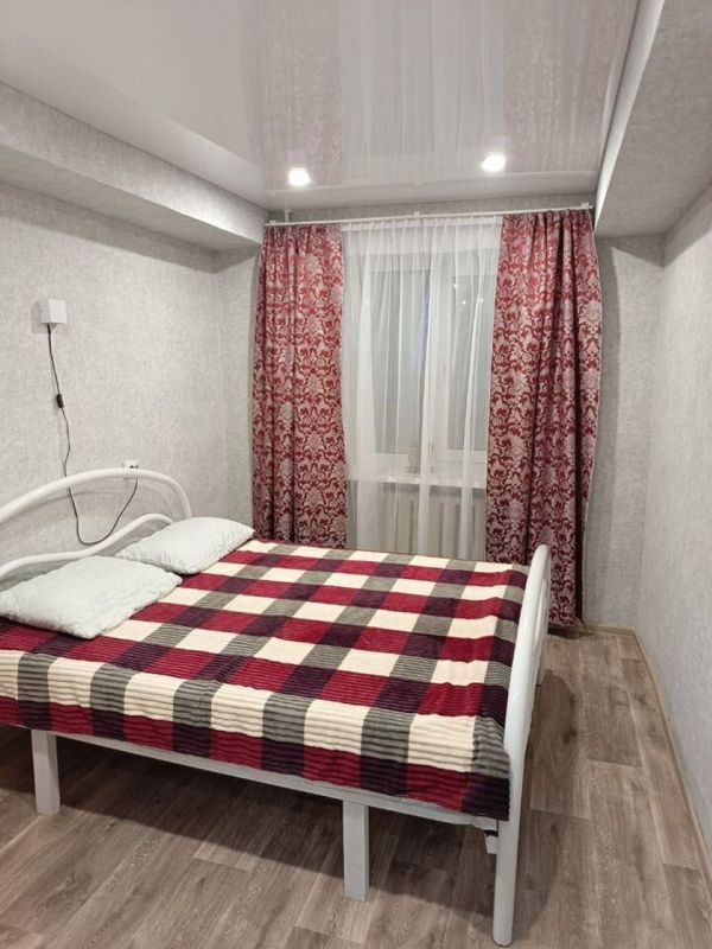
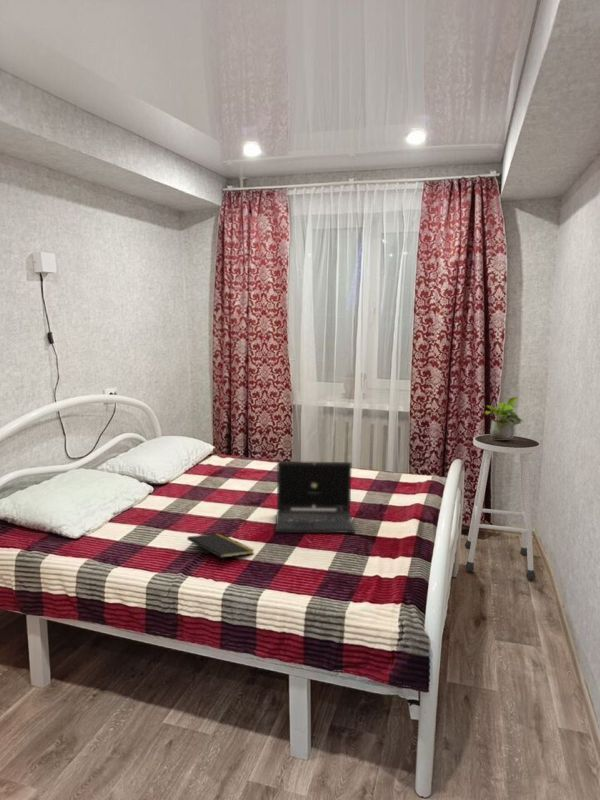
+ stool [464,433,542,580]
+ notepad [186,533,255,567]
+ potted plant [485,396,525,440]
+ laptop [274,460,356,534]
